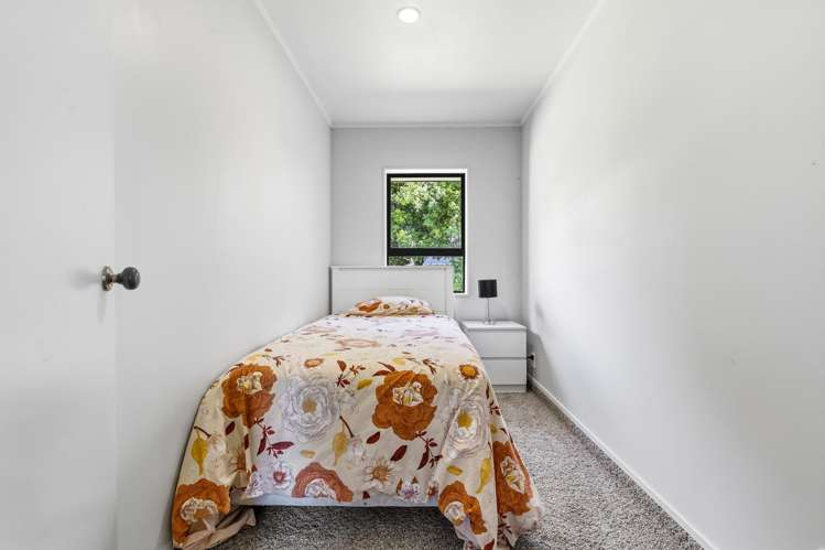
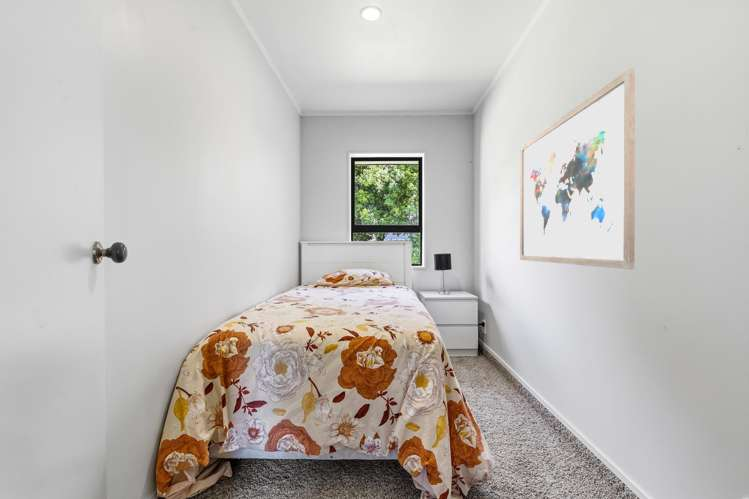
+ wall art [519,67,636,270]
